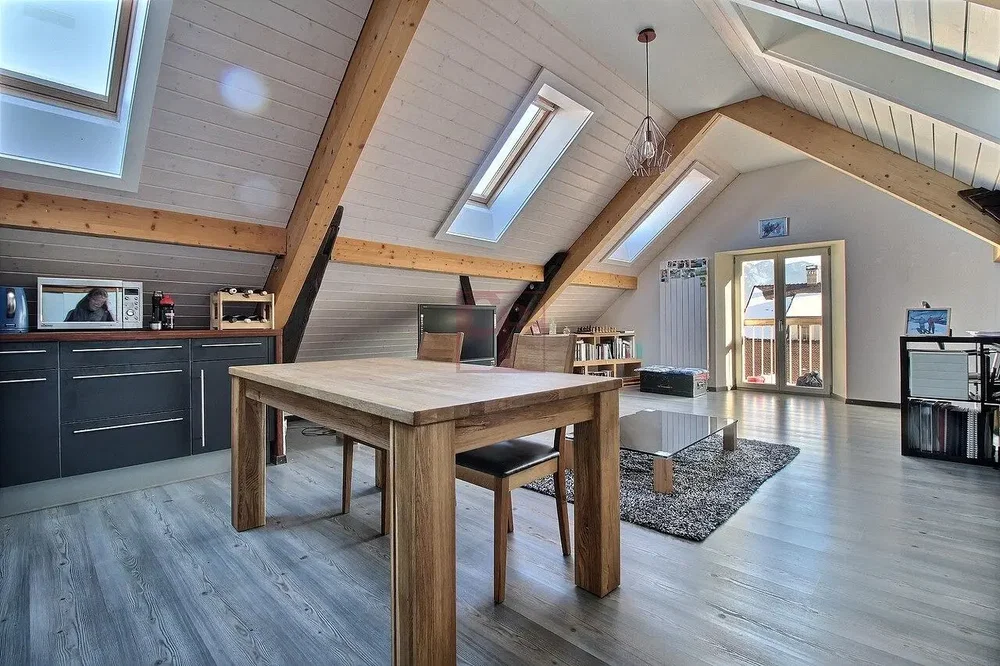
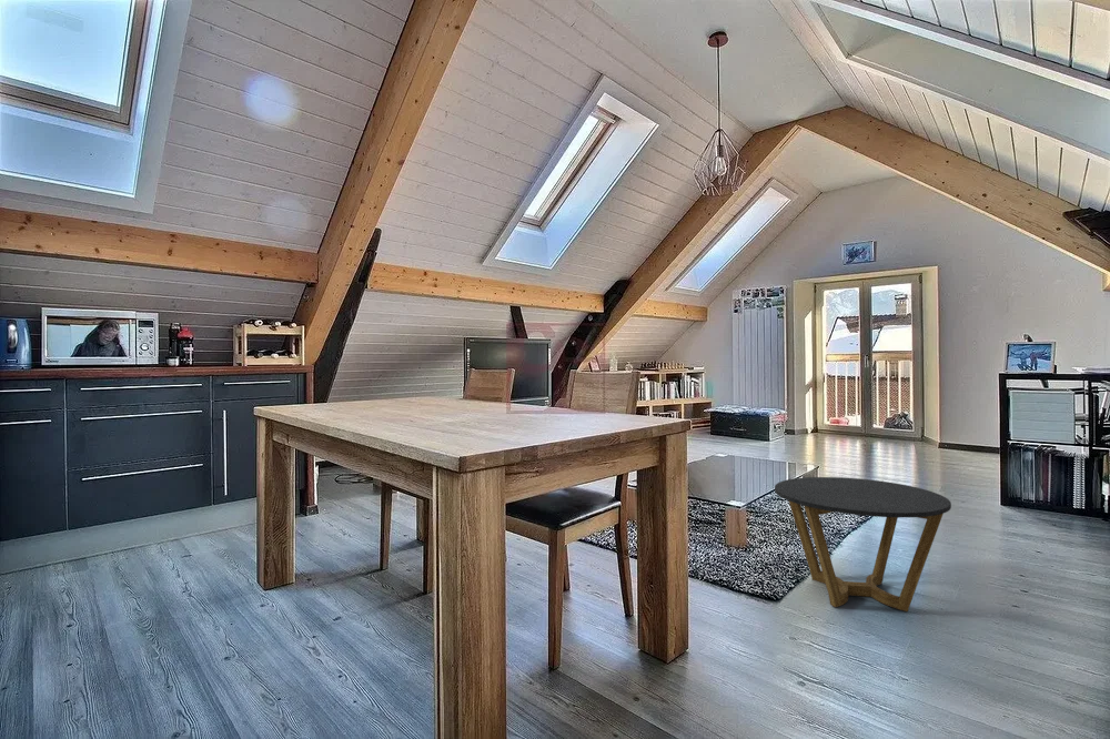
+ side table [774,476,952,613]
